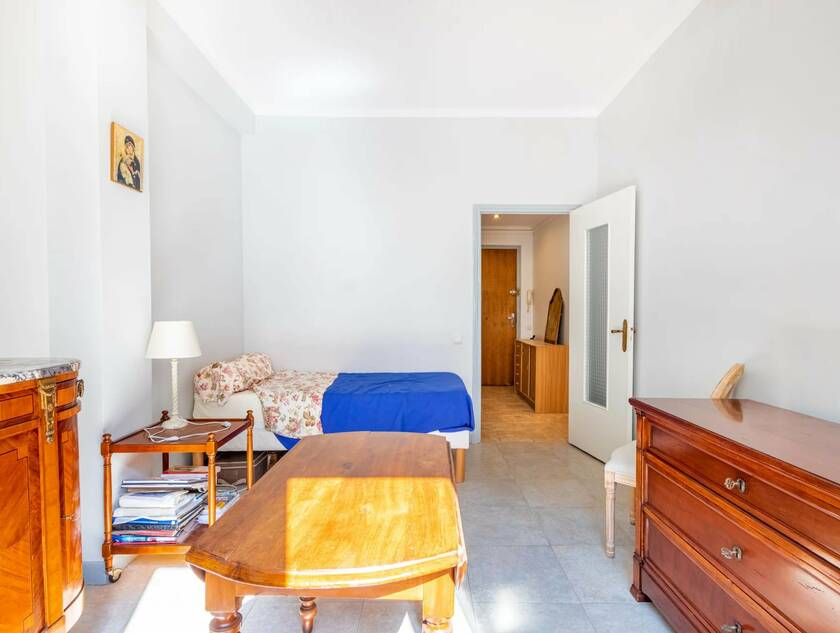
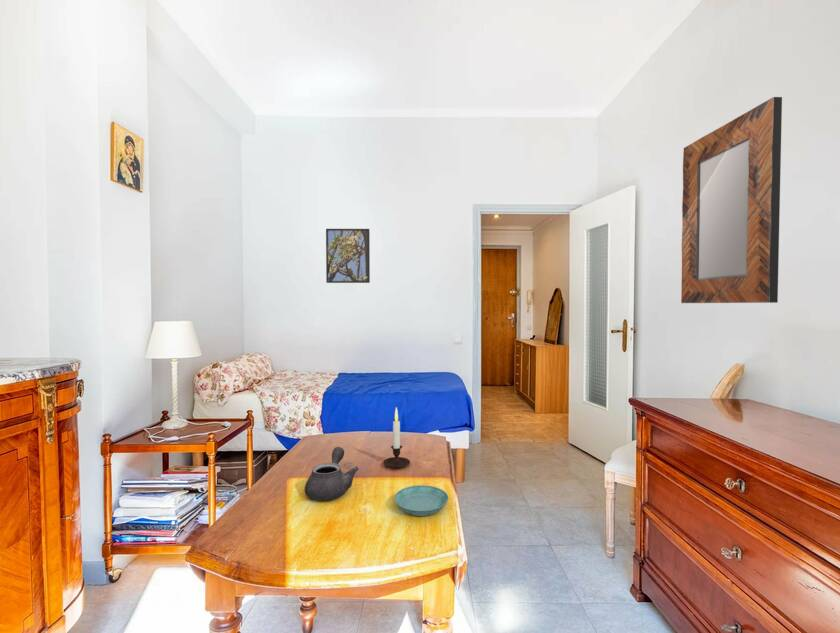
+ home mirror [680,96,783,304]
+ teapot [304,446,360,501]
+ saucer [394,484,450,517]
+ candle [382,406,411,470]
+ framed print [325,228,371,284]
